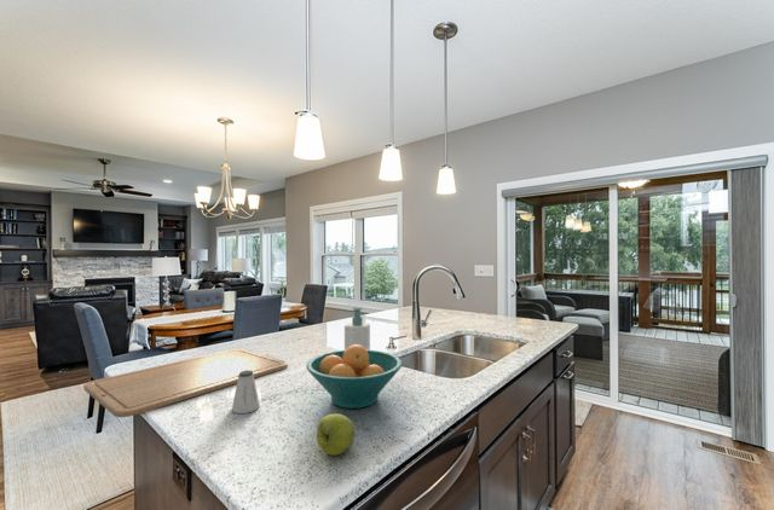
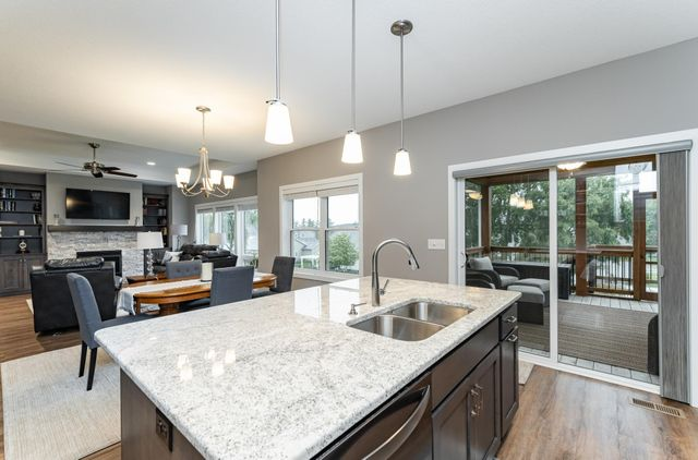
- chopping board [82,348,289,418]
- fruit bowl [305,344,404,410]
- saltshaker [231,370,261,415]
- apple [316,412,356,457]
- soap bottle [343,306,371,350]
